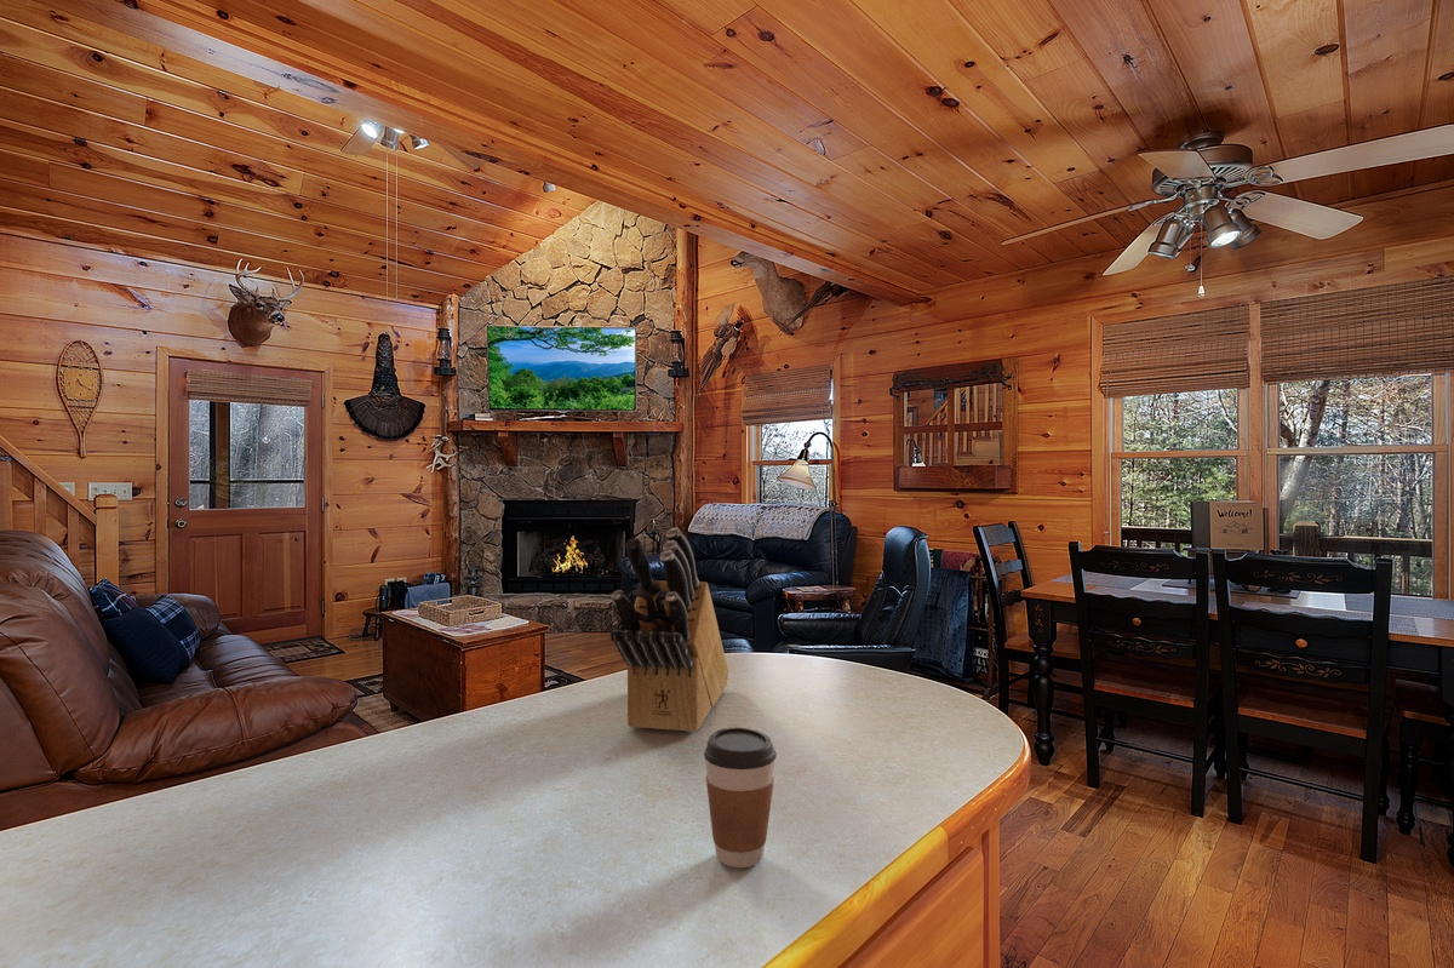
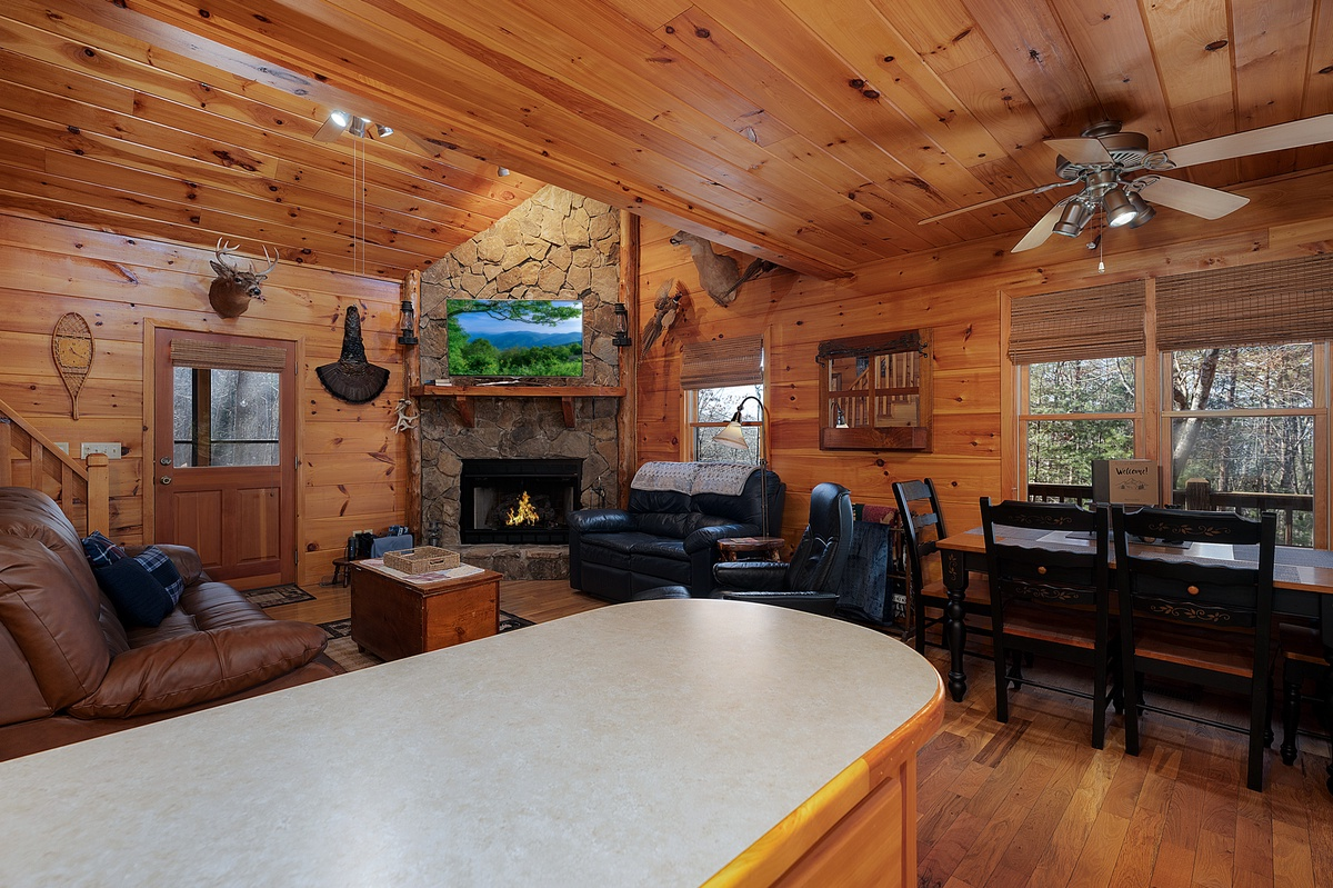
- coffee cup [703,726,778,869]
- knife block [609,526,729,734]
